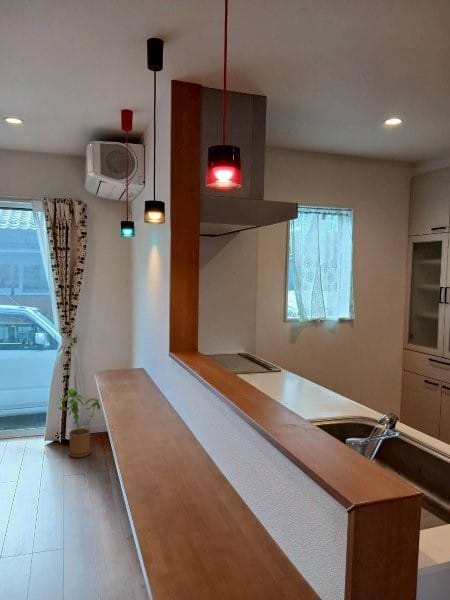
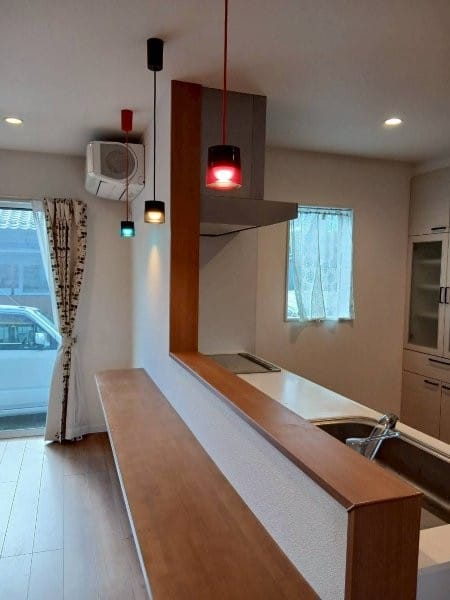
- house plant [56,388,101,458]
